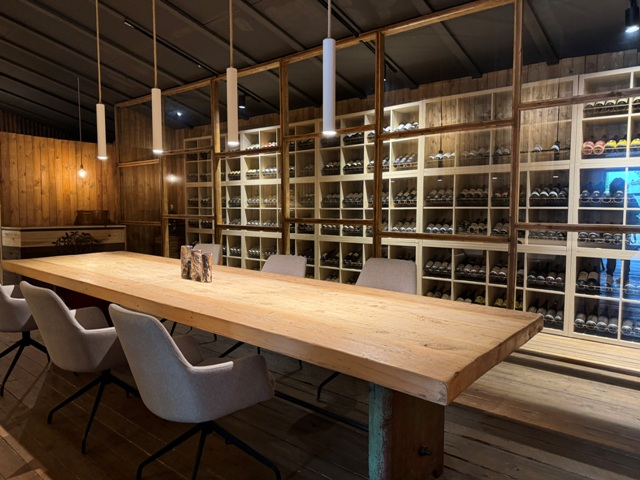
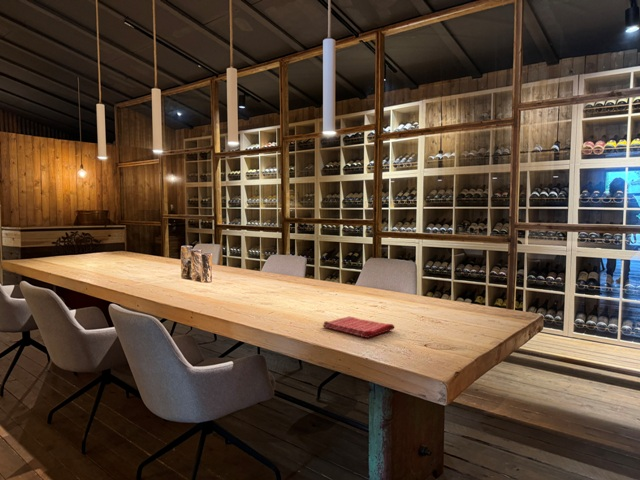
+ dish towel [322,315,395,339]
